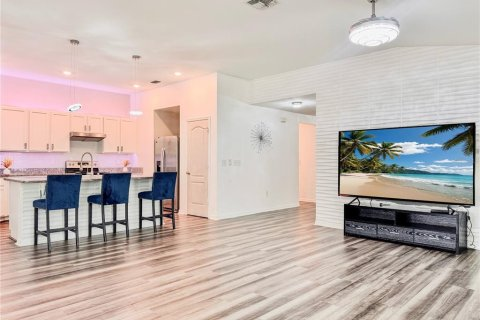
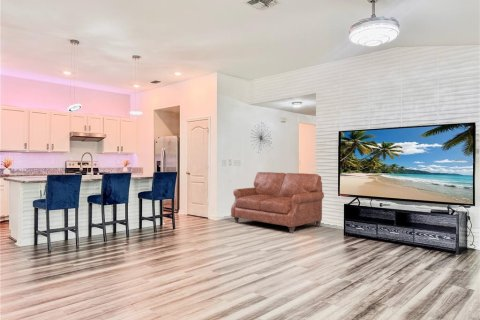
+ sofa [230,171,325,234]
